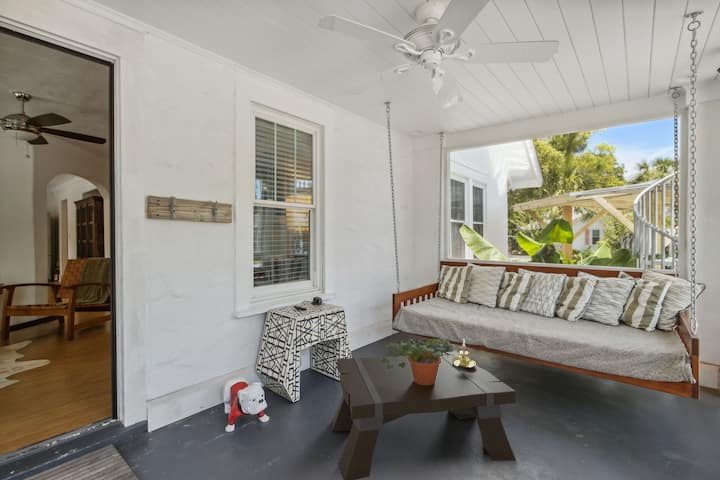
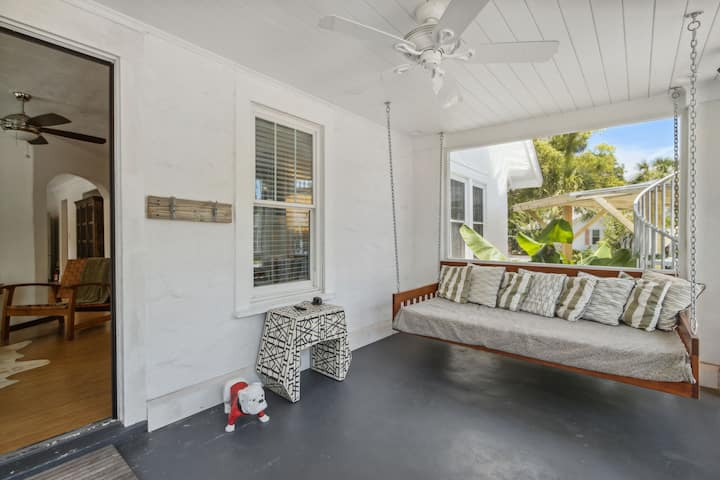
- coffee table [331,350,517,480]
- potted plant [381,336,465,385]
- candle holder [452,339,477,368]
